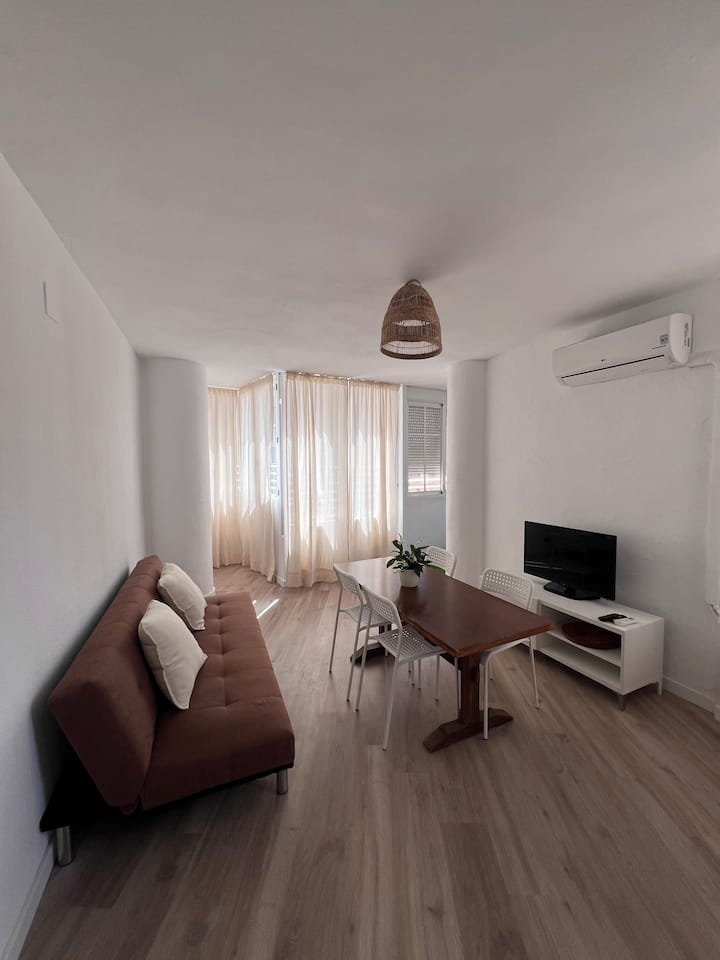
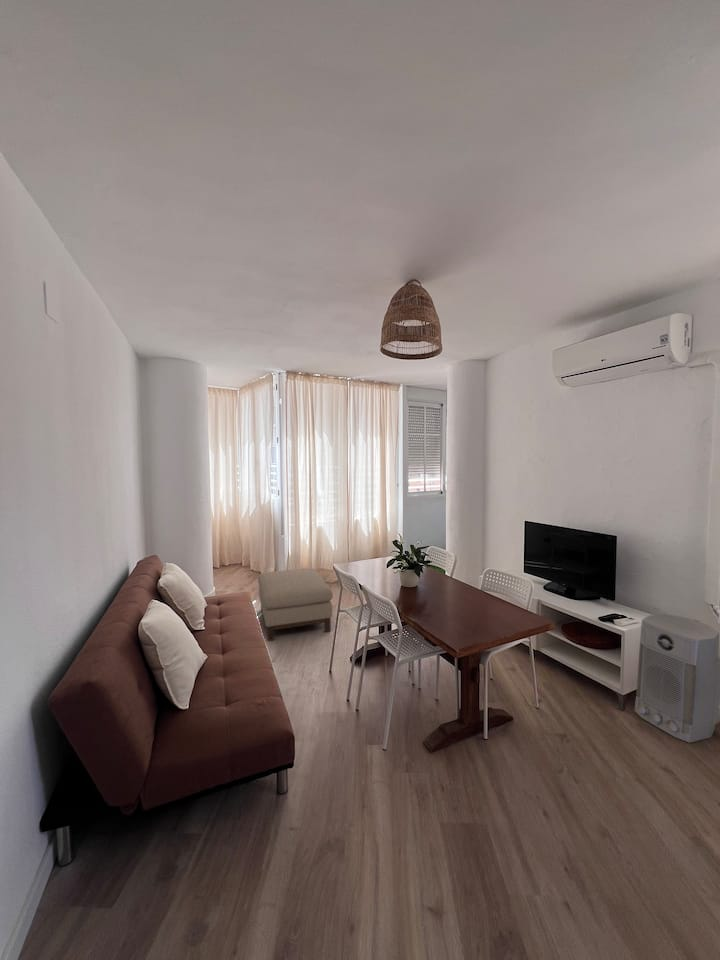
+ air purifier [633,613,720,744]
+ ottoman [257,567,334,642]
